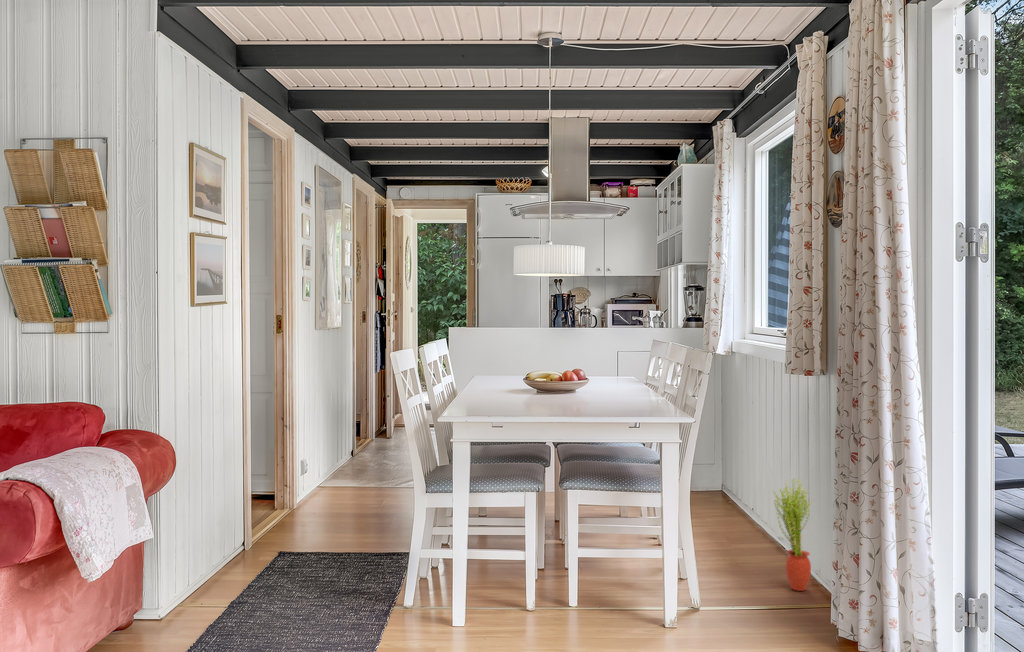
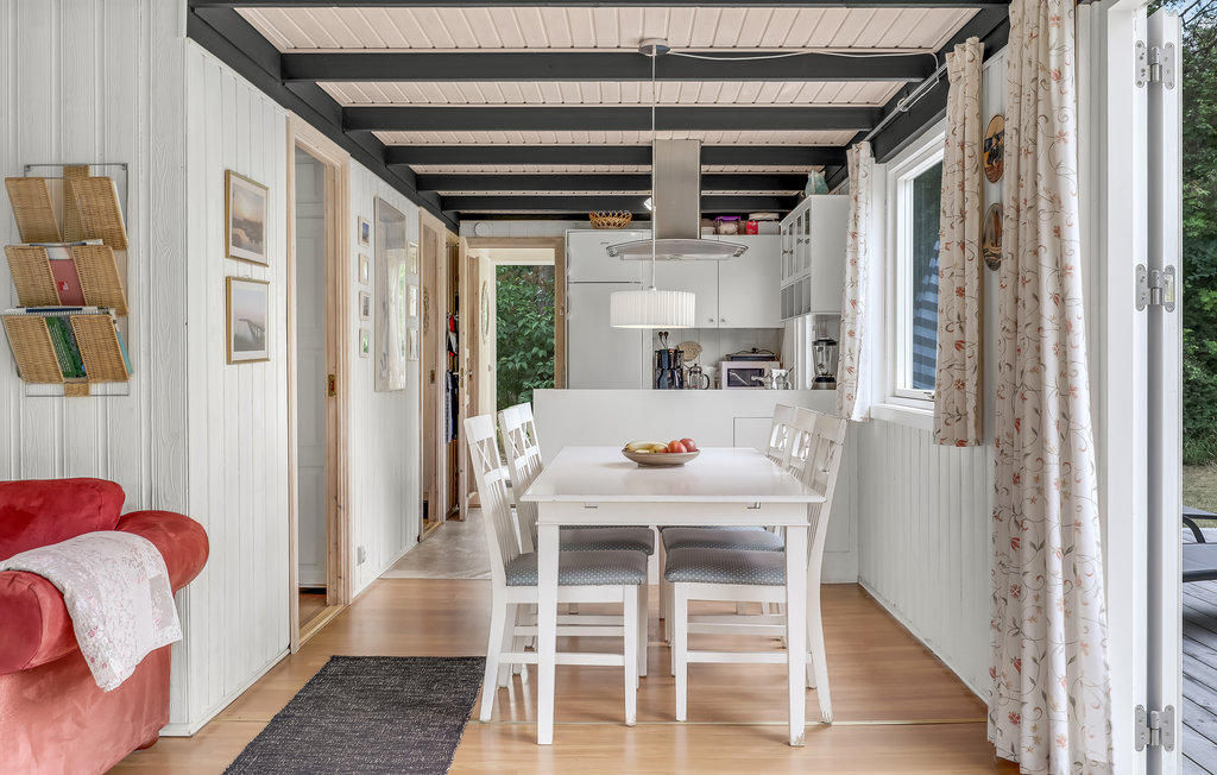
- potted plant [772,478,812,592]
